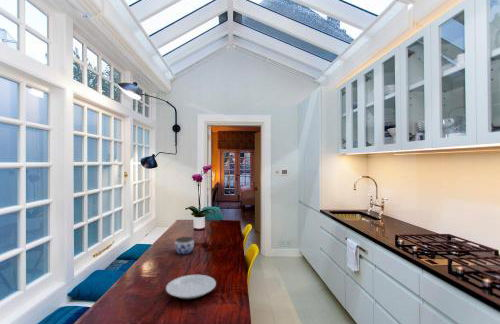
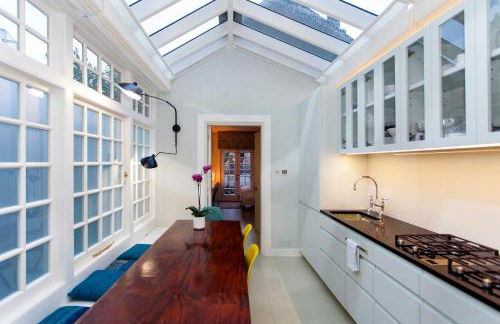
- plate [165,274,217,301]
- jar [174,236,195,255]
